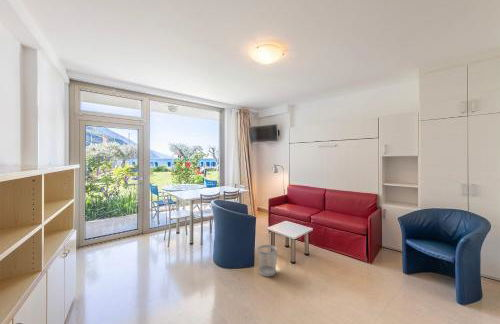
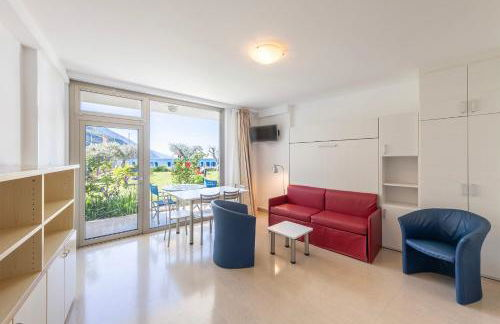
- wastebasket [257,244,278,278]
